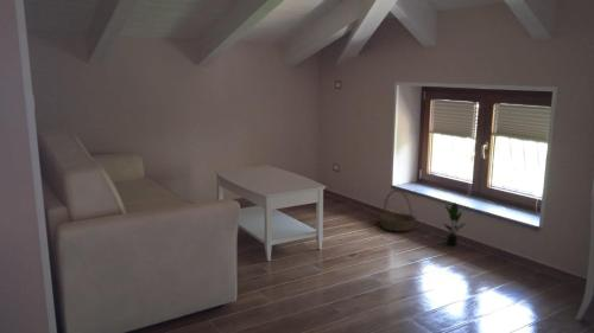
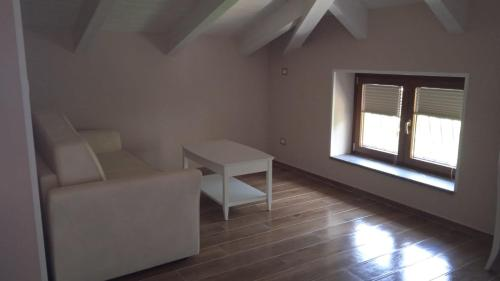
- potted plant [443,201,467,246]
- basket [378,188,418,232]
